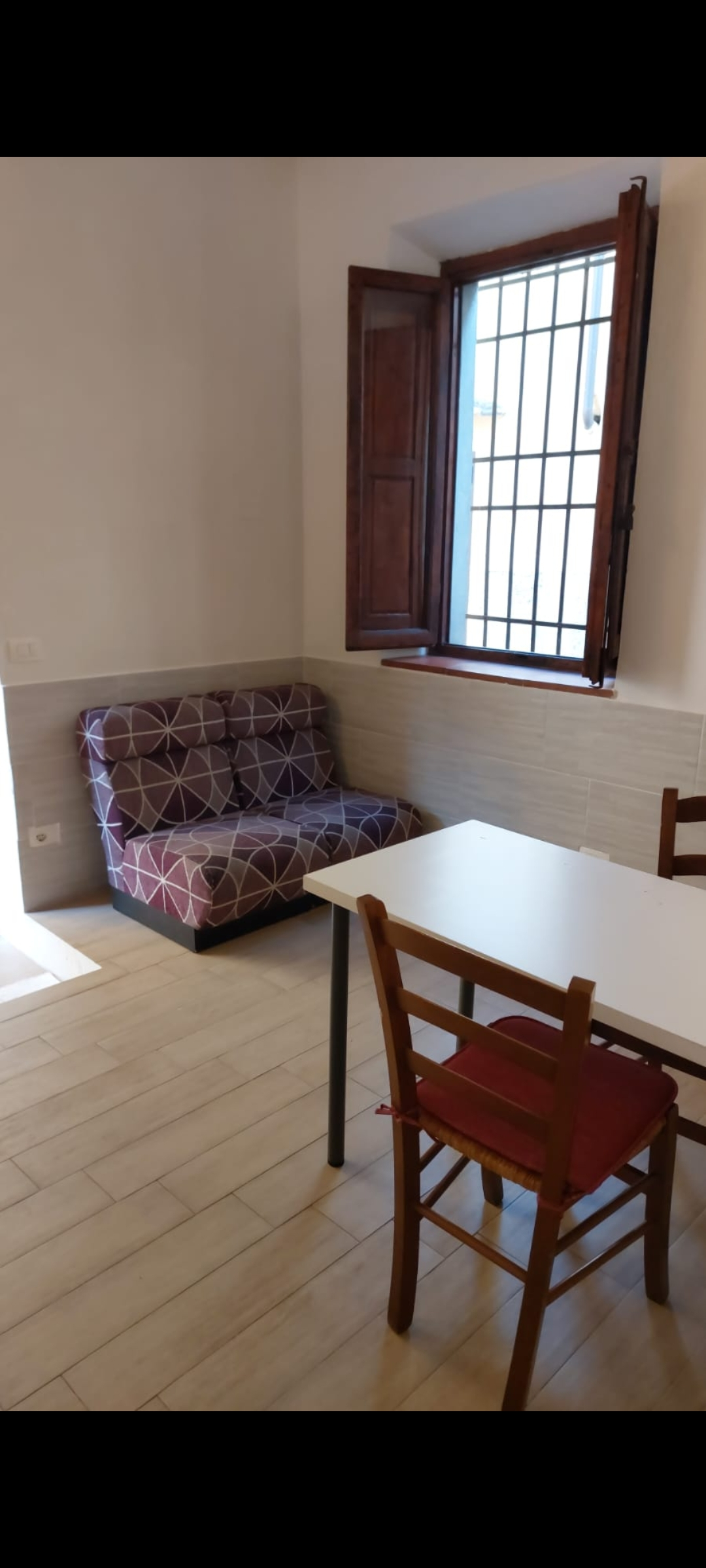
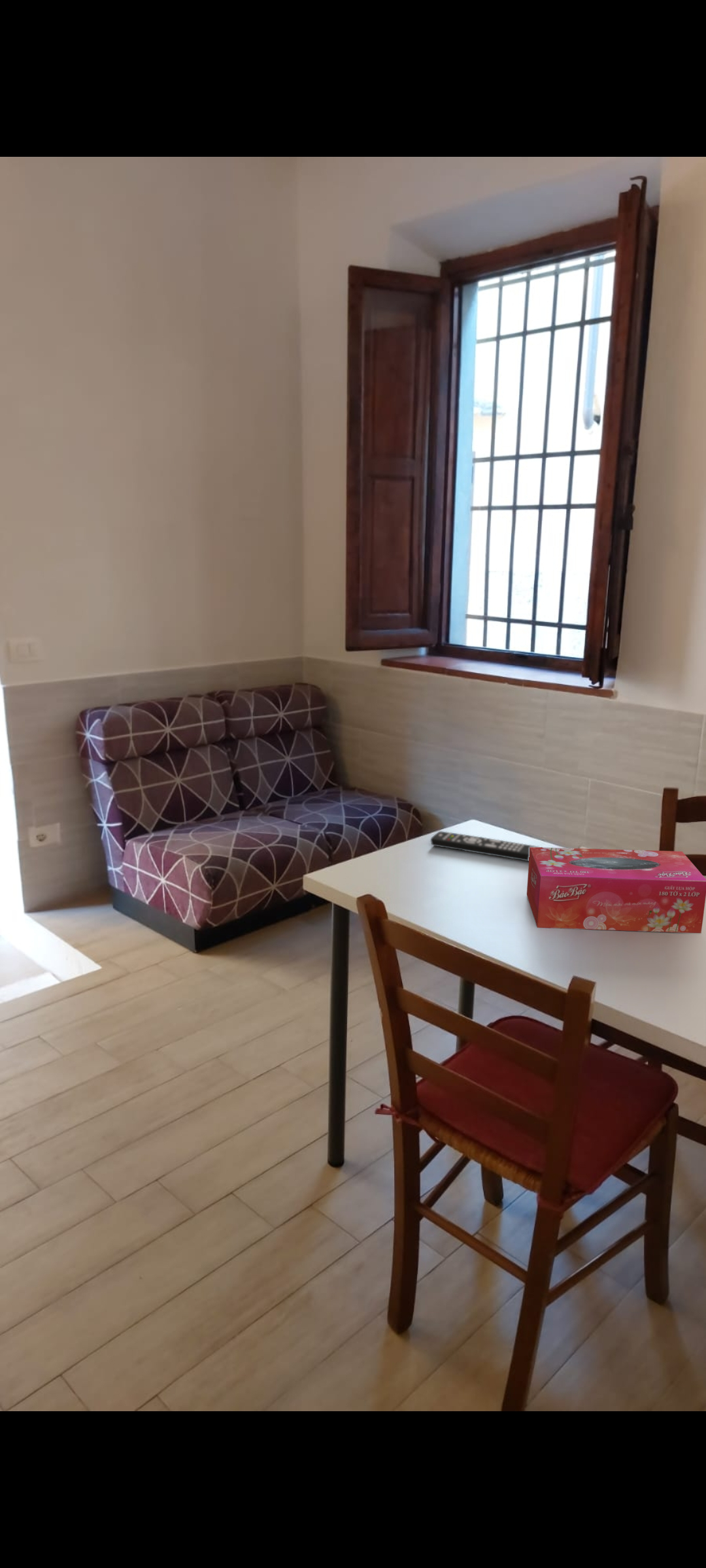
+ remote control [430,830,542,862]
+ tissue box [526,847,706,934]
